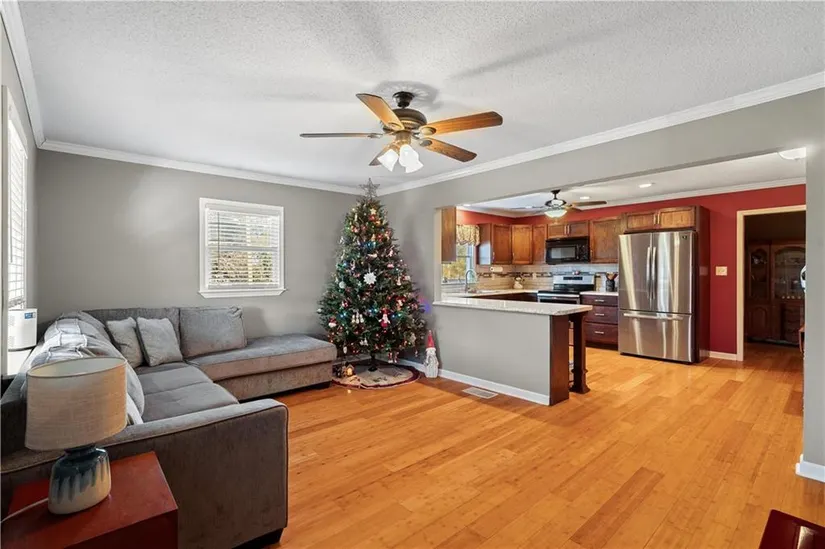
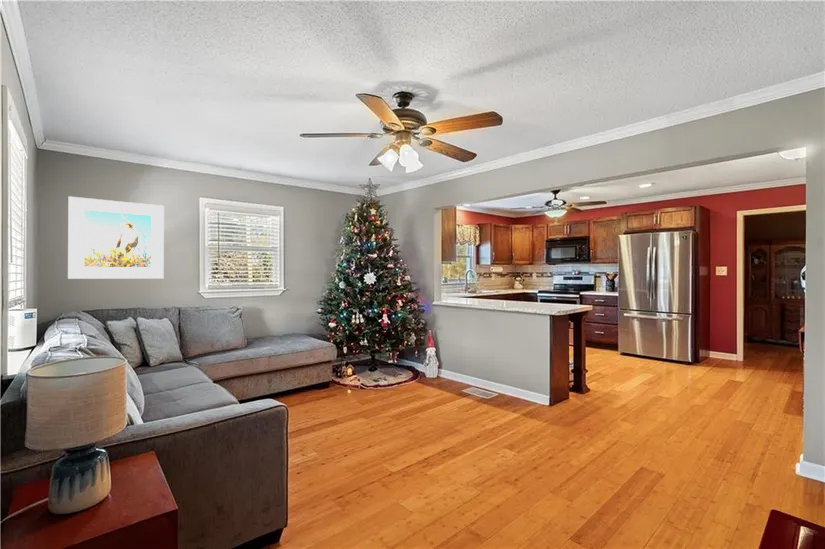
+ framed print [67,195,165,280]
